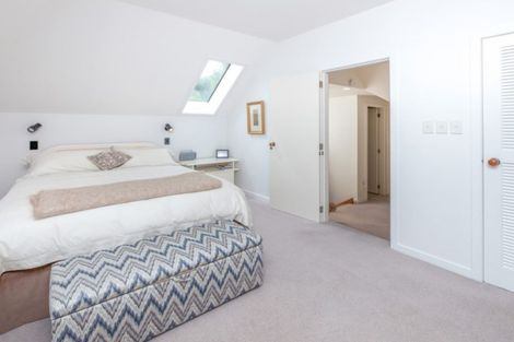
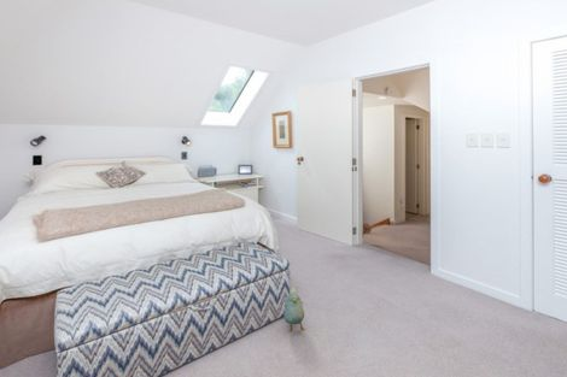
+ plush toy [282,282,305,332]
